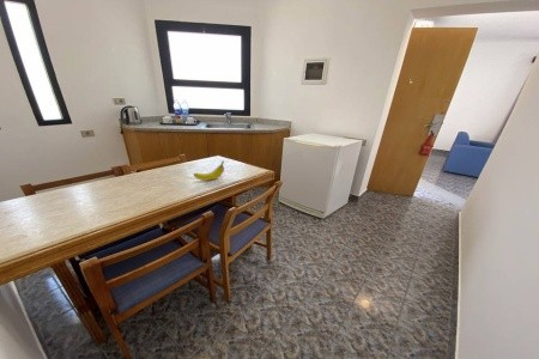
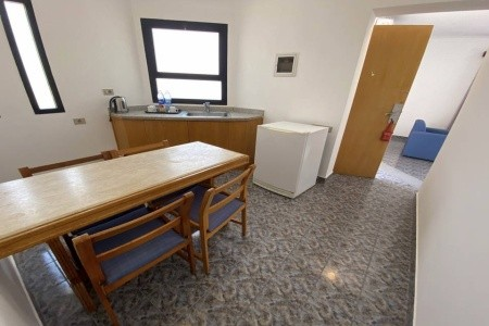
- fruit [192,159,225,182]
